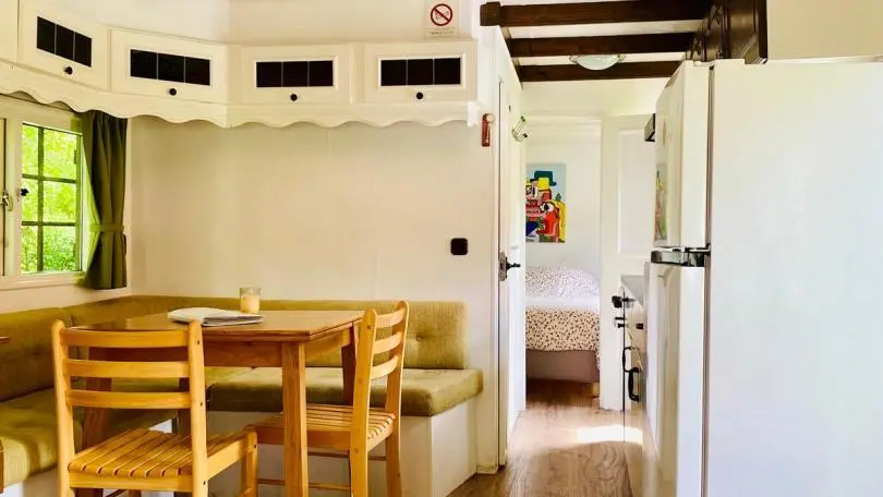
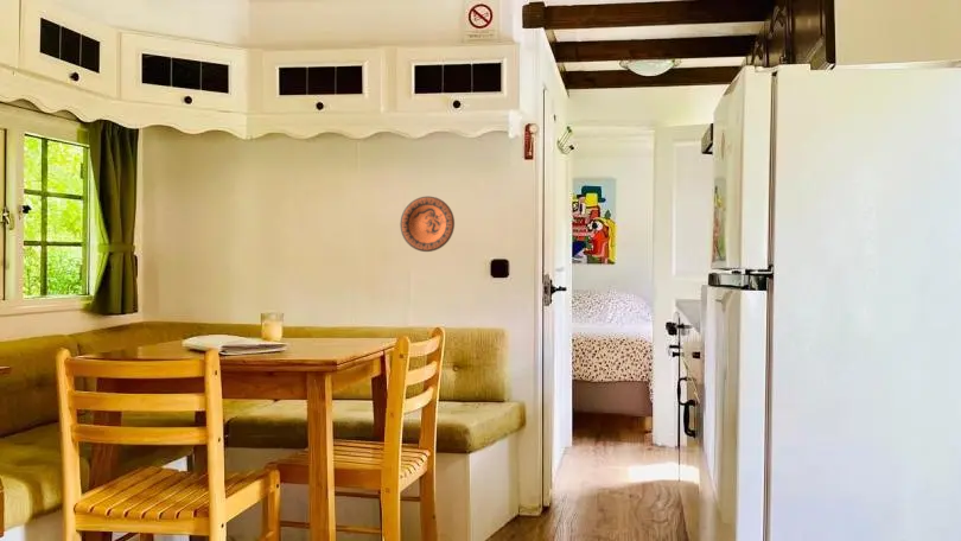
+ decorative plate [399,196,456,253]
